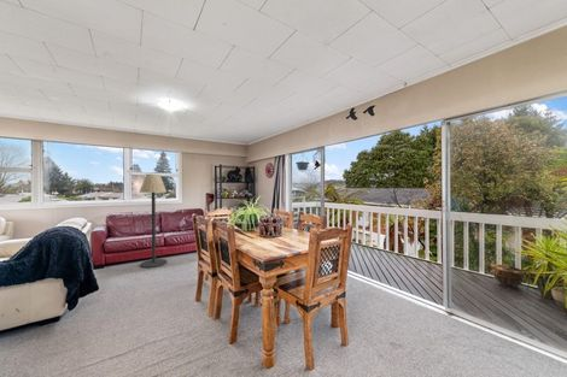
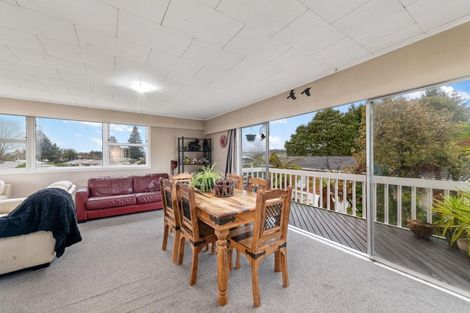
- floor lamp [139,173,168,269]
